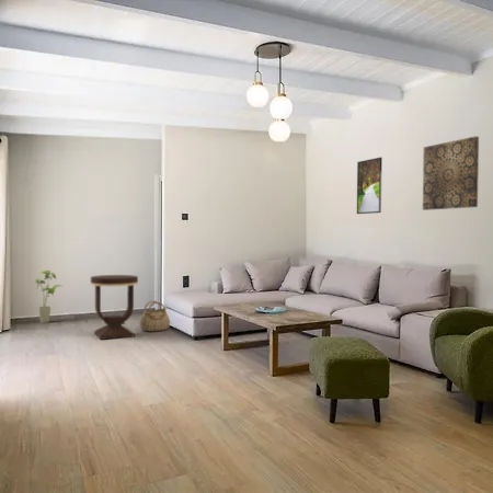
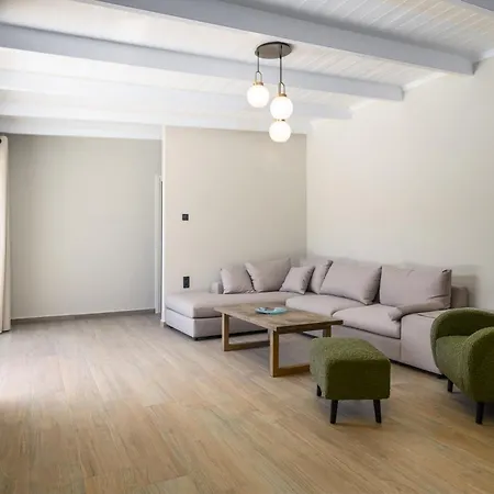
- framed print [356,157,383,215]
- house plant [32,270,64,324]
- wall art [422,135,480,211]
- side table [90,274,139,341]
- basket [138,299,171,333]
